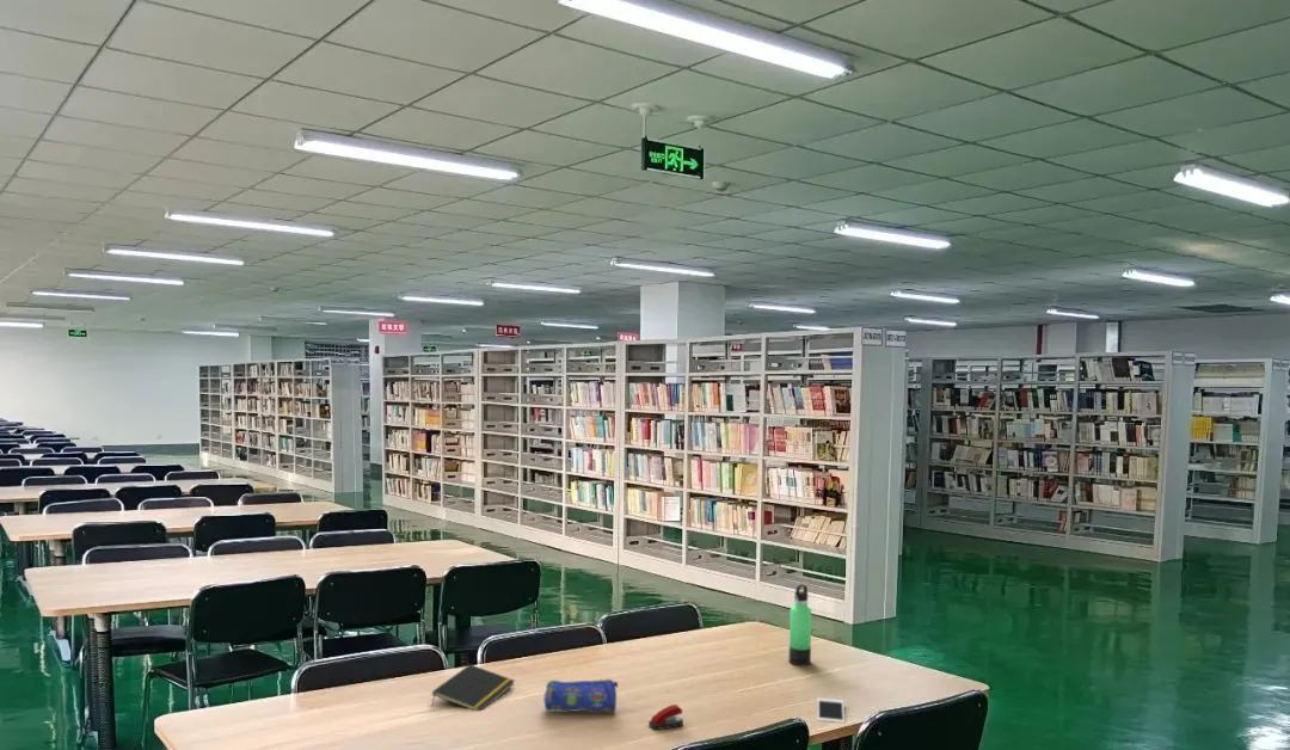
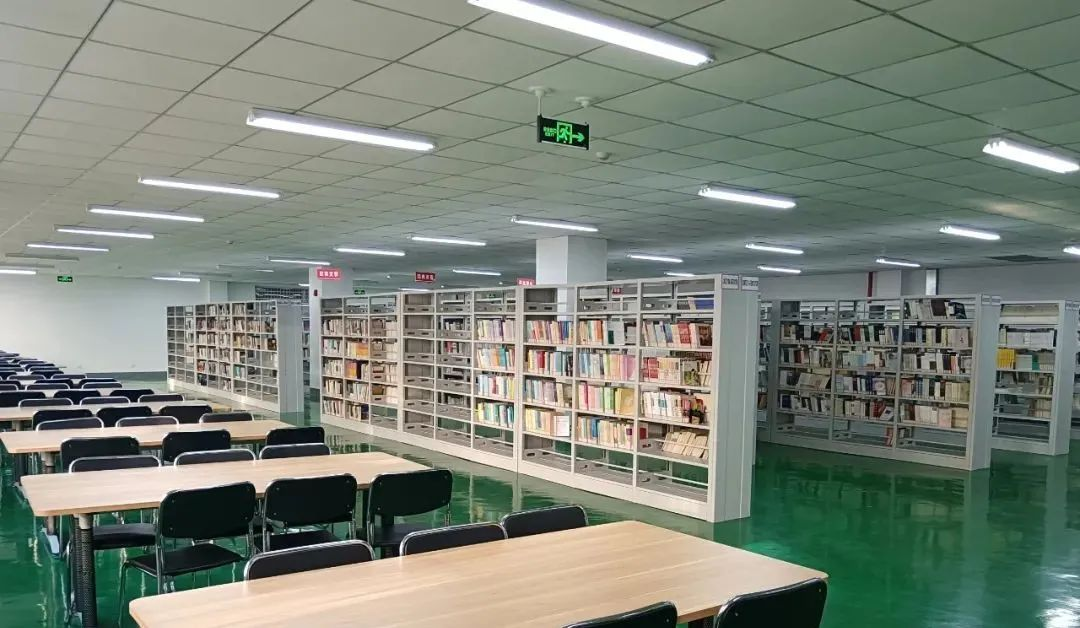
- pencil case [542,678,619,713]
- notepad [431,663,516,711]
- thermos bottle [787,583,812,666]
- cell phone [816,697,846,724]
- stapler [647,703,684,731]
